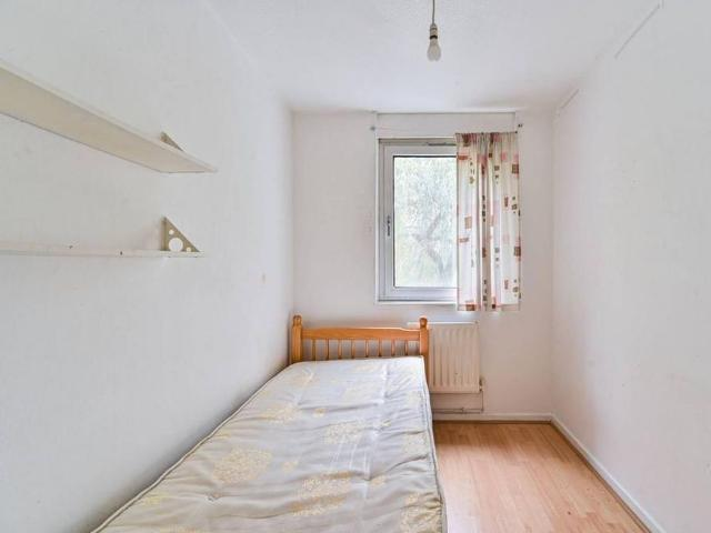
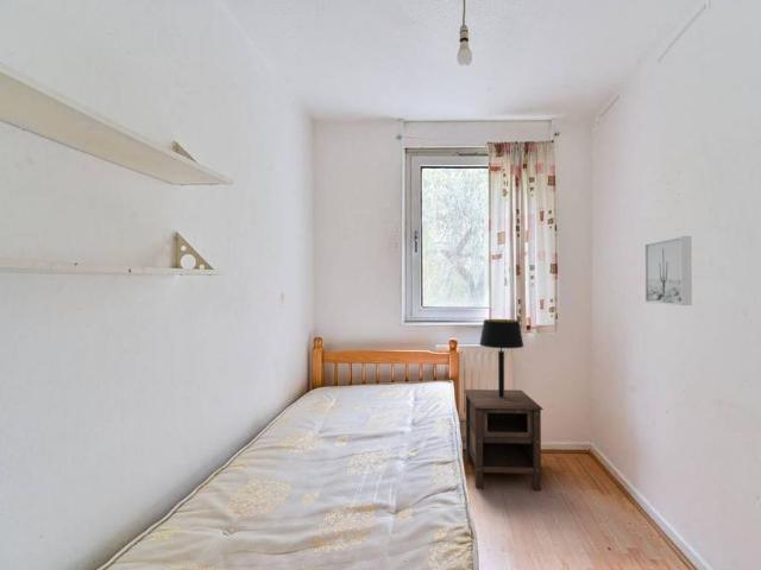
+ nightstand [463,388,545,492]
+ wall art [643,235,693,306]
+ table lamp [478,318,524,398]
